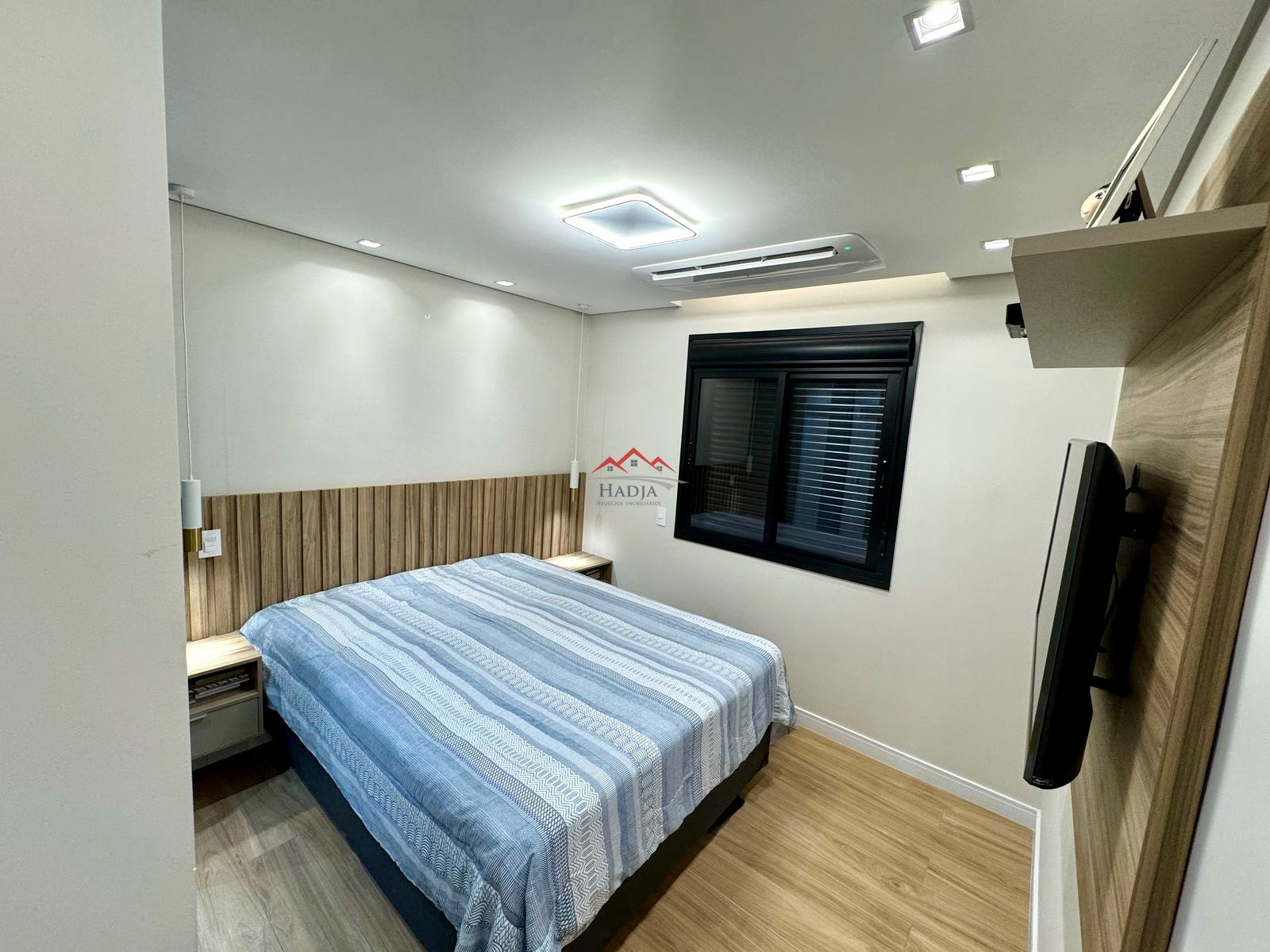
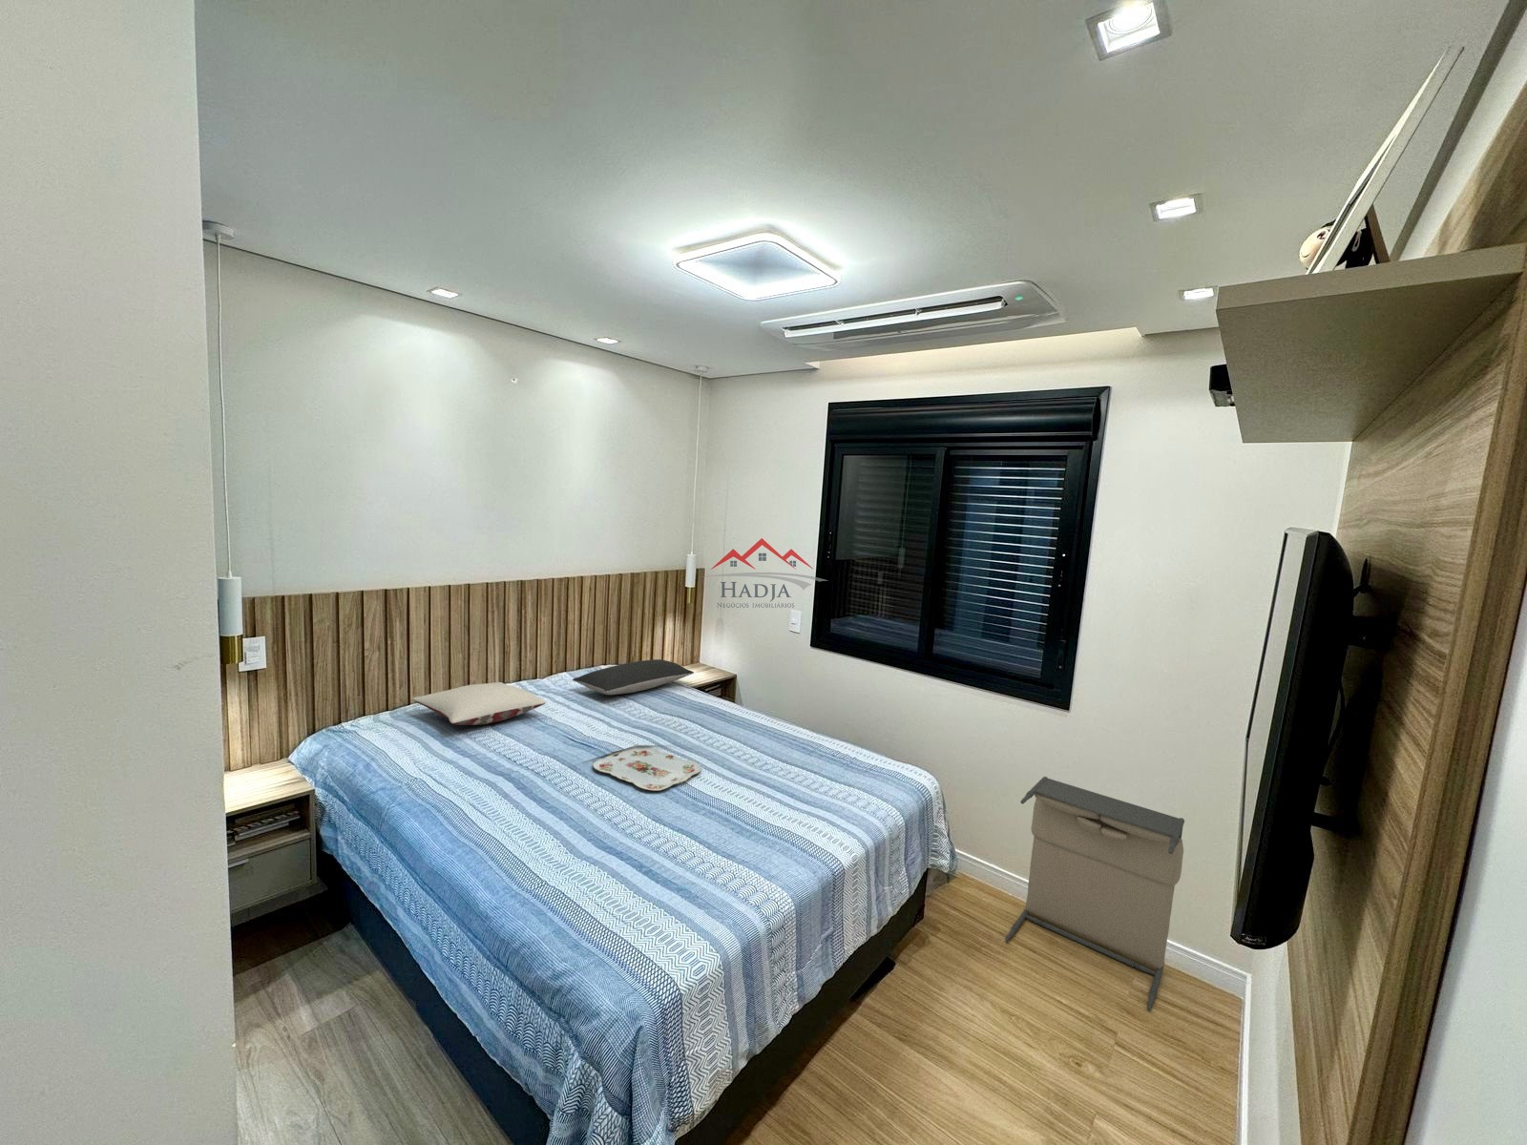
+ laundry hamper [1004,776,1186,1011]
+ serving tray [592,746,702,791]
+ pillow [411,681,547,726]
+ pillow [571,658,695,695]
